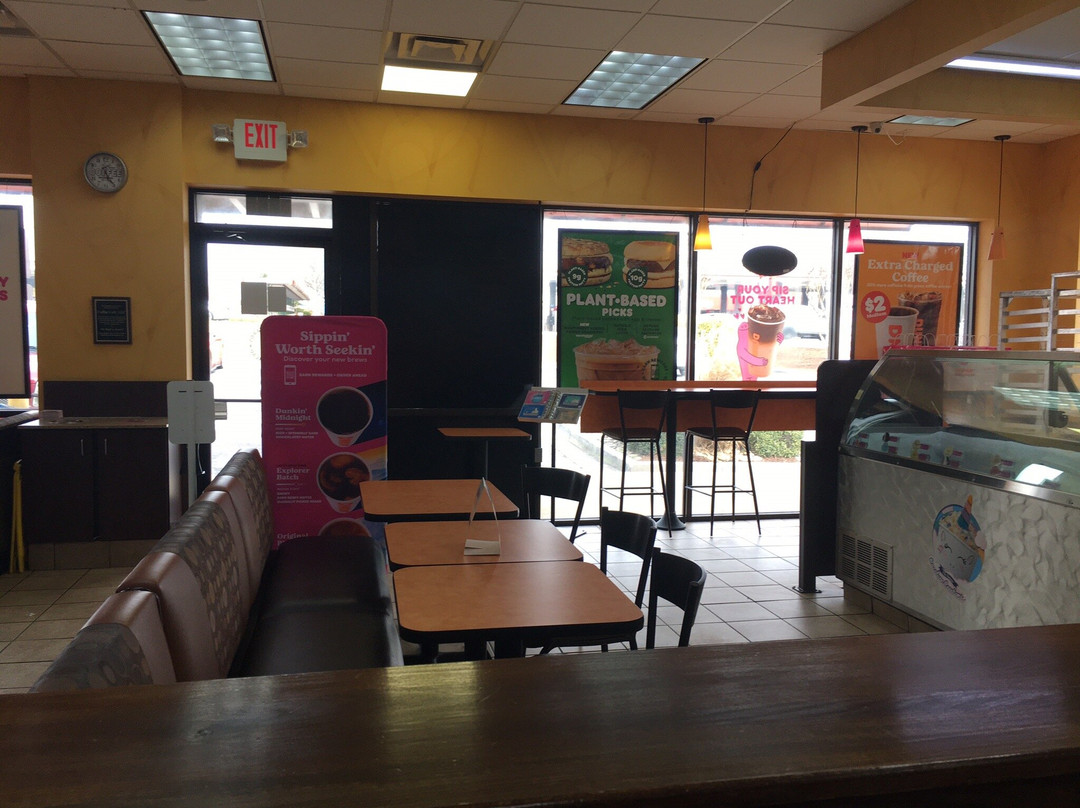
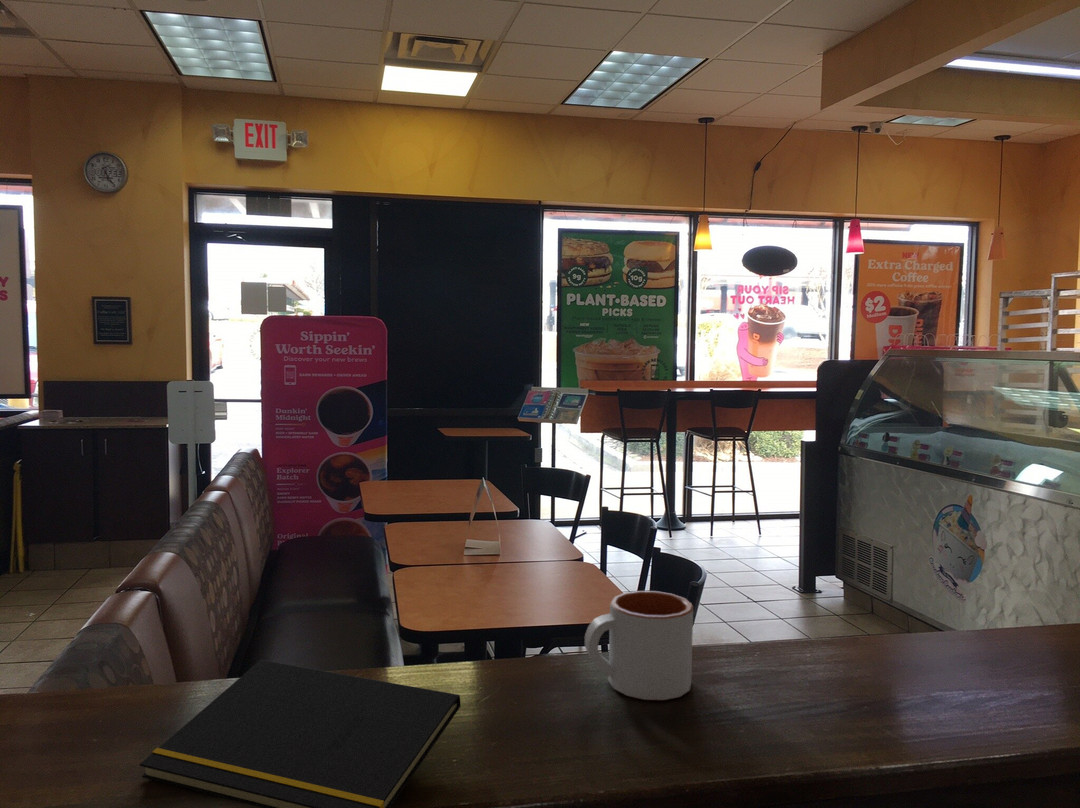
+ notepad [139,659,461,808]
+ mug [584,590,694,701]
